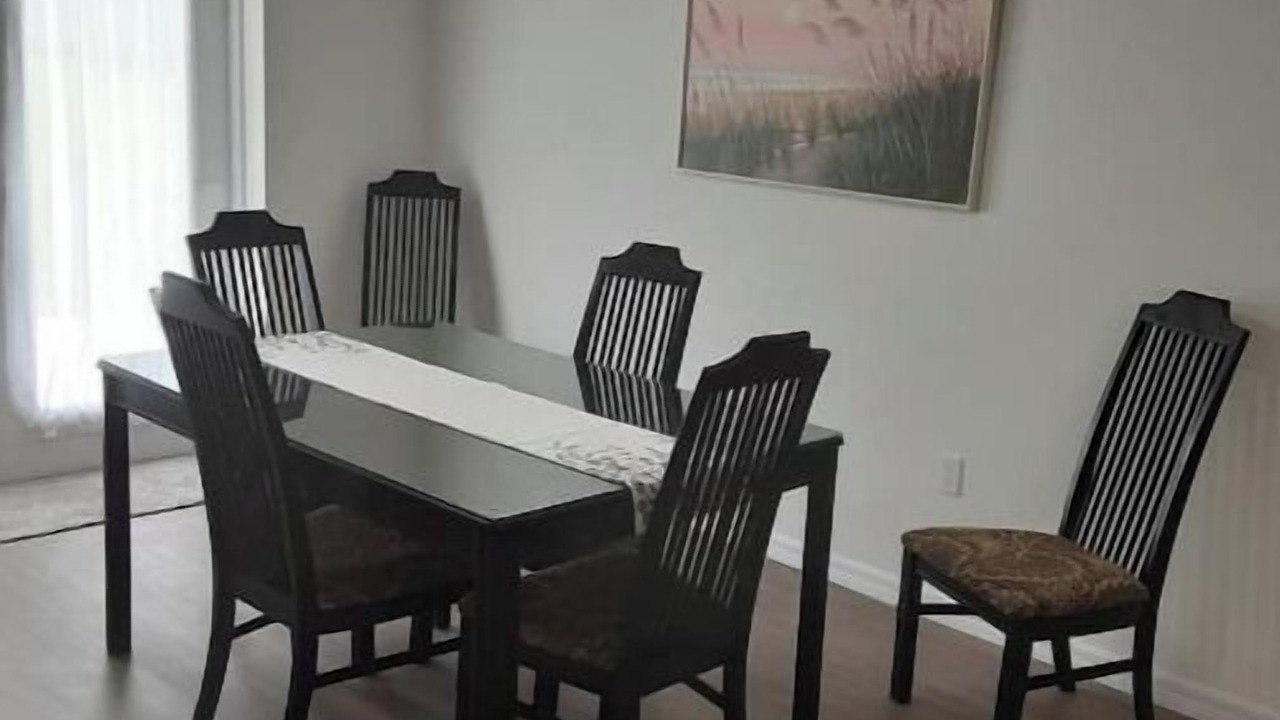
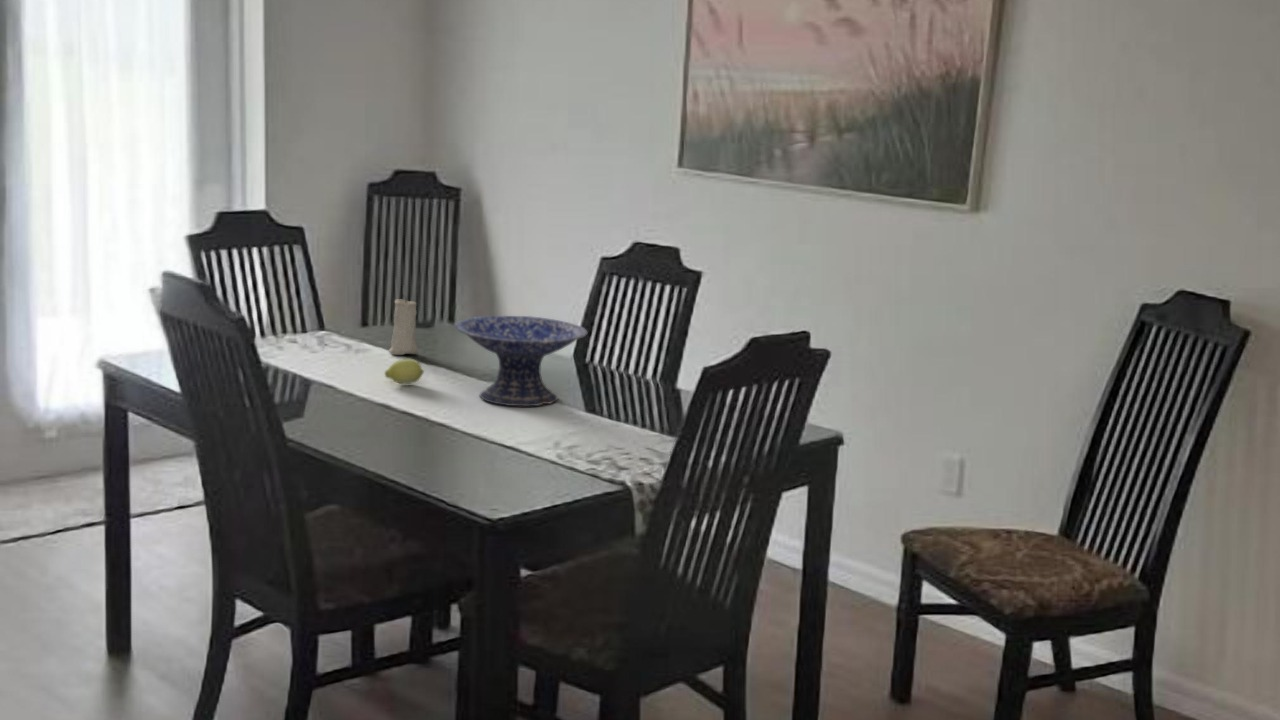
+ fruit [384,358,425,385]
+ candle [388,294,419,356]
+ decorative bowl [454,315,589,407]
